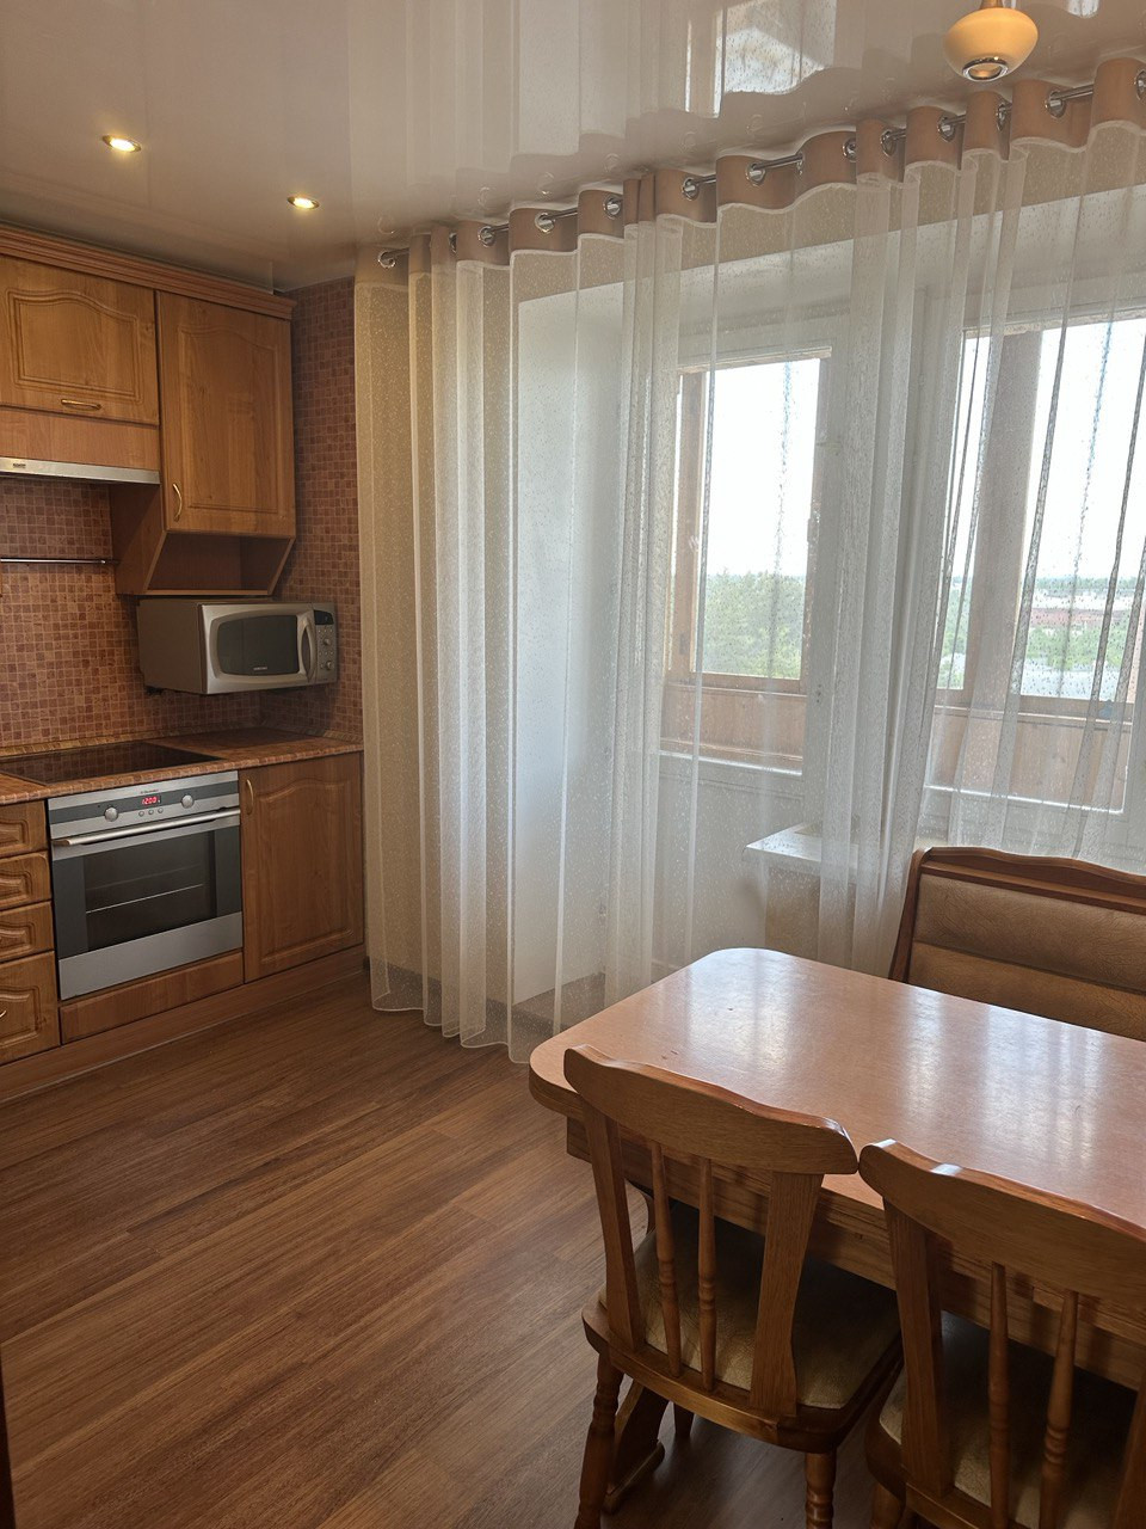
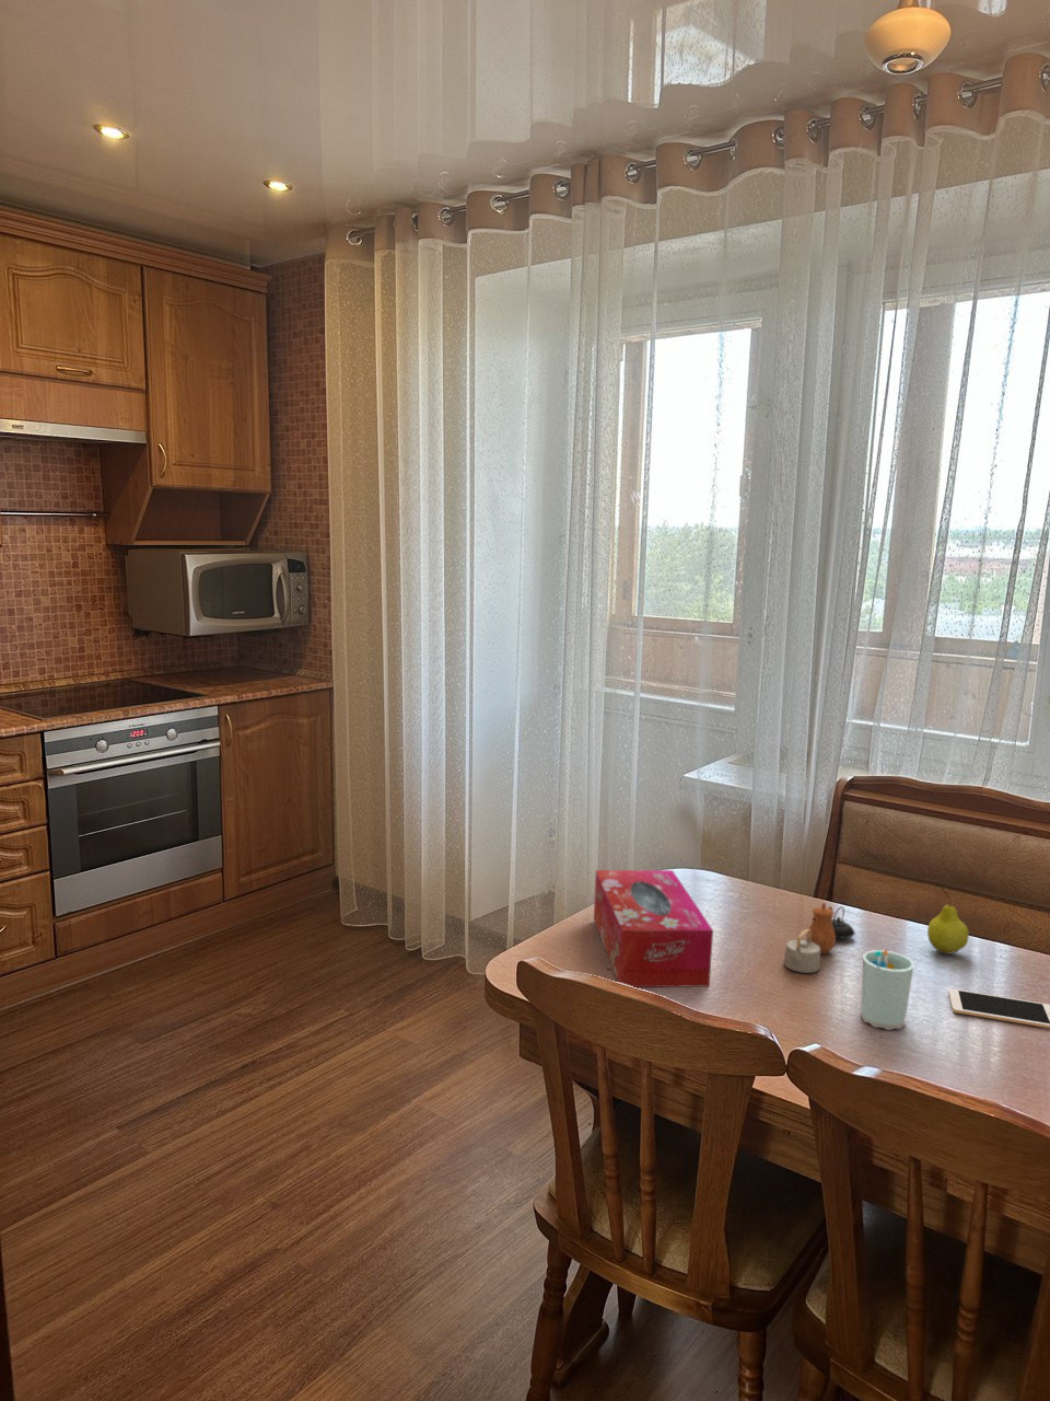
+ fruit [926,887,971,955]
+ teapot [783,902,856,974]
+ cup [859,949,914,1031]
+ tissue box [592,869,715,988]
+ cell phone [947,987,1050,1029]
